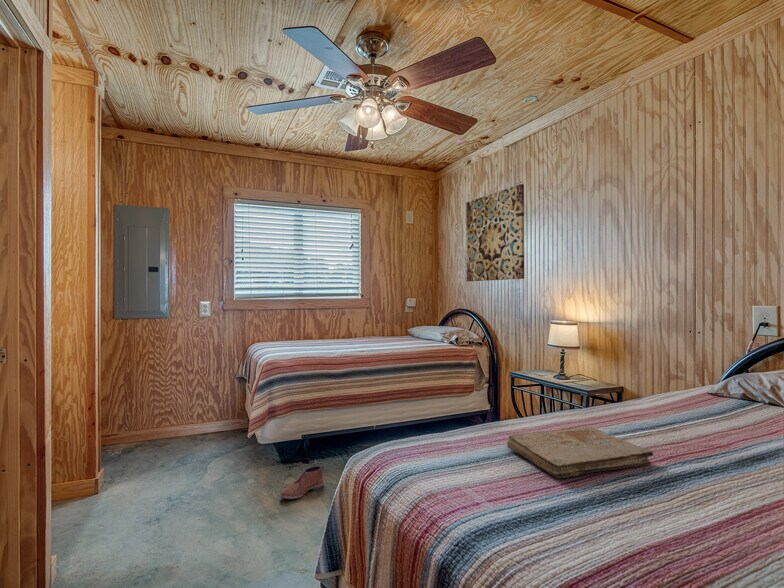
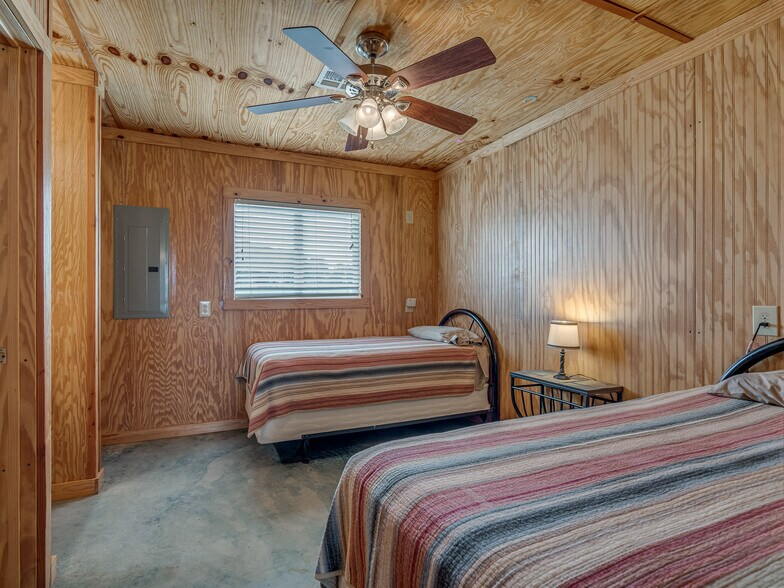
- book [506,426,654,479]
- shoe [279,464,325,500]
- wall art [465,183,525,282]
